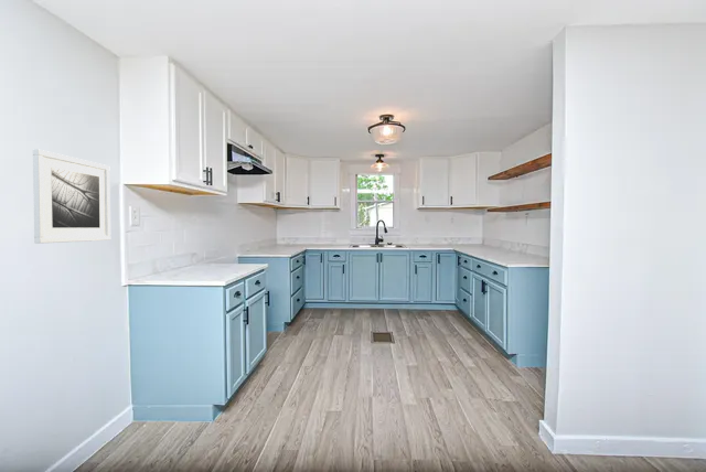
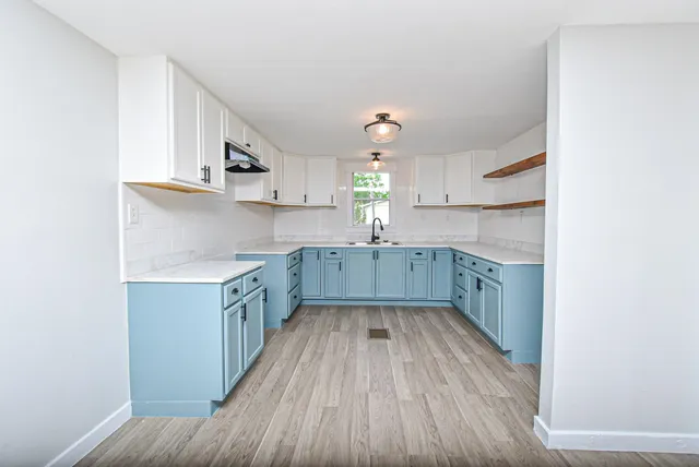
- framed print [32,148,111,245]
